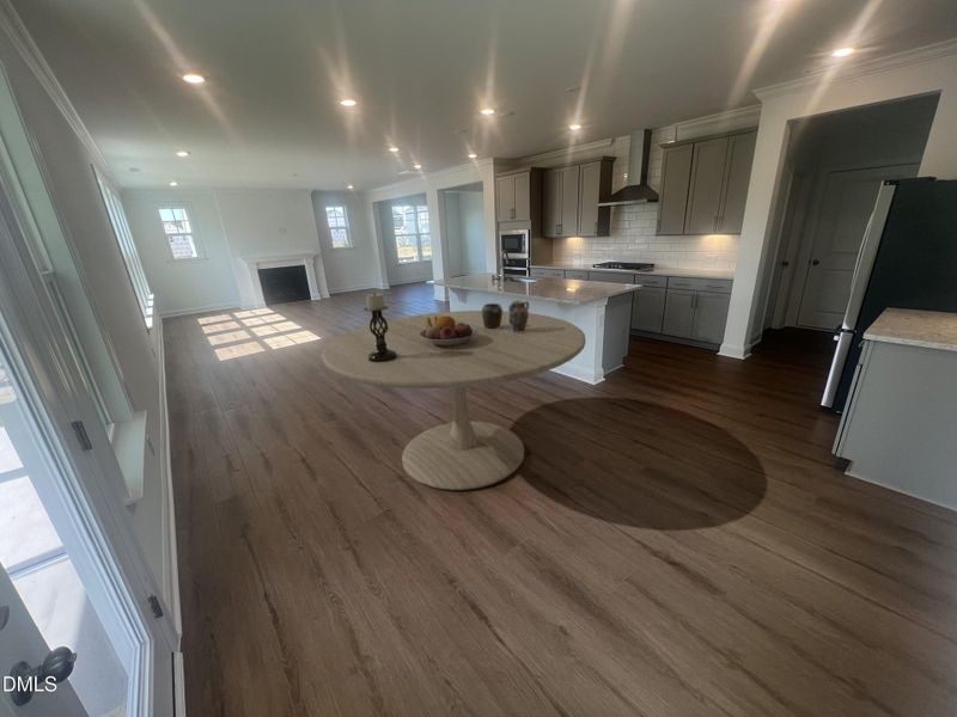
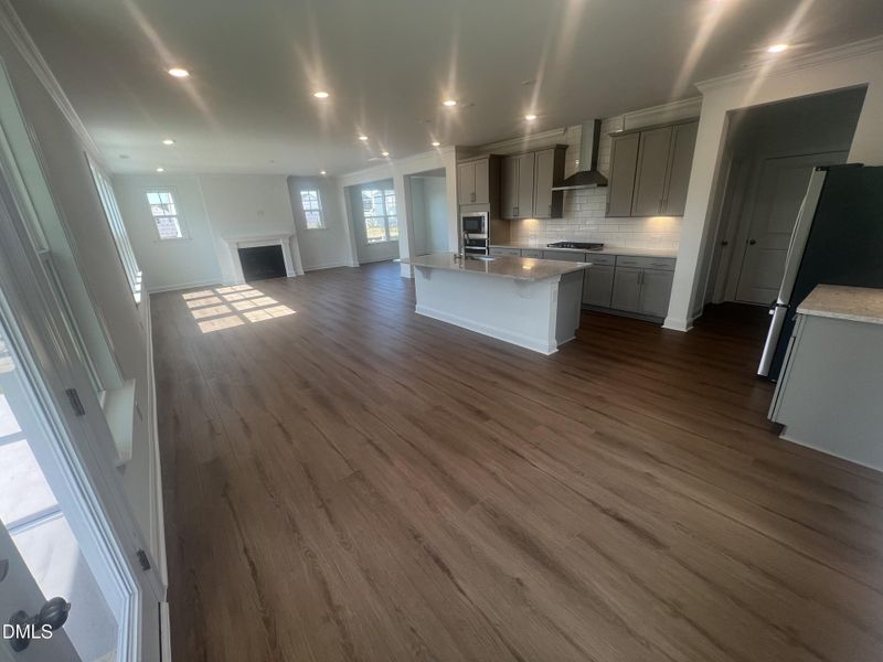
- fruit bowl [420,315,478,345]
- dining table [321,310,587,491]
- candle holder [362,292,397,362]
- jar set [481,299,530,332]
